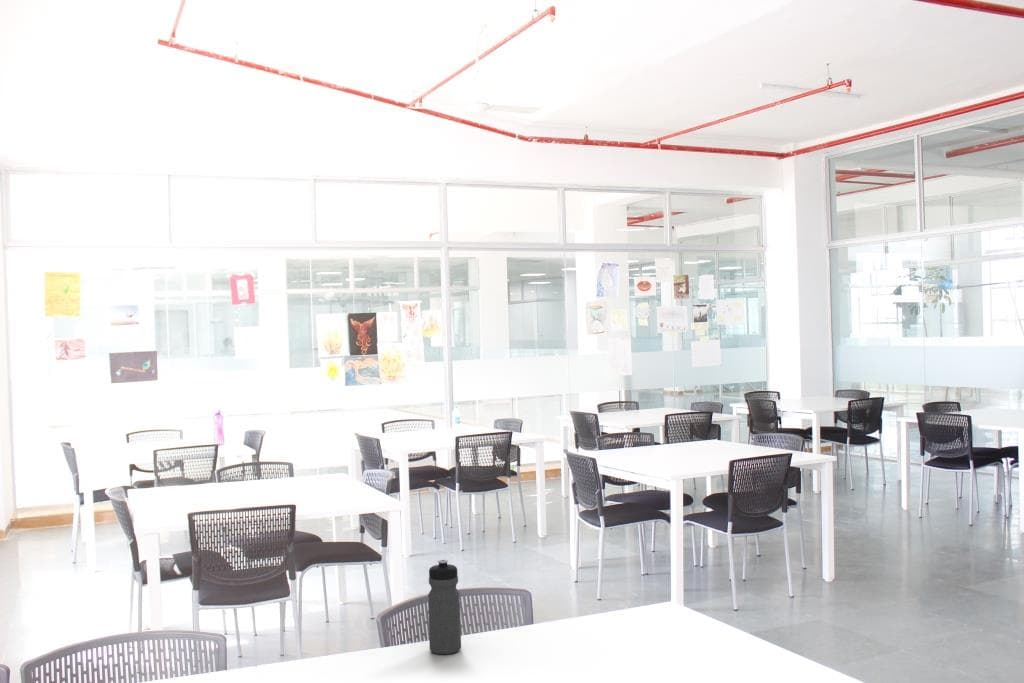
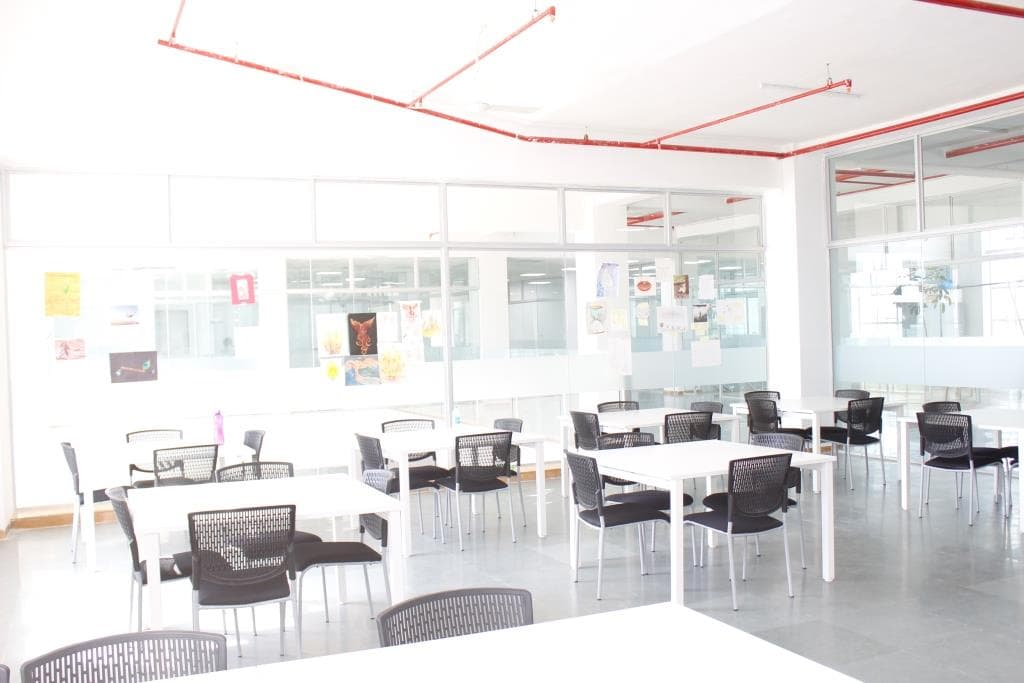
- water bottle [427,559,462,655]
